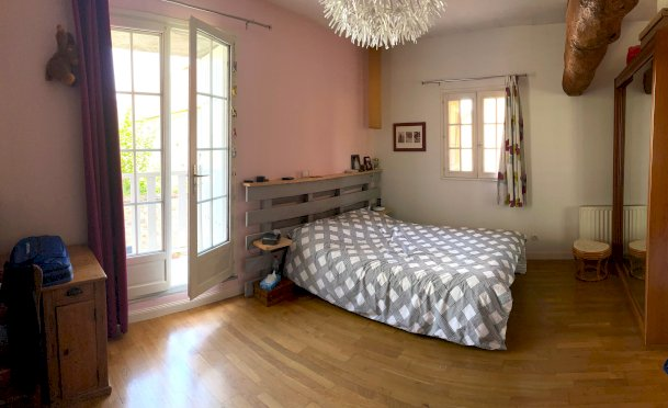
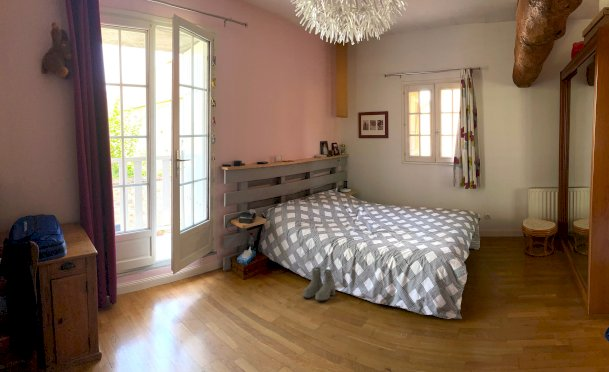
+ boots [302,266,336,302]
